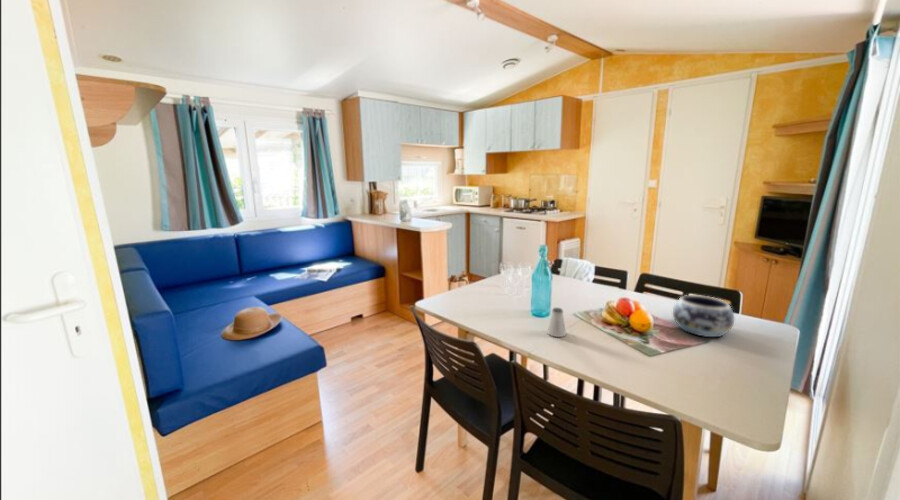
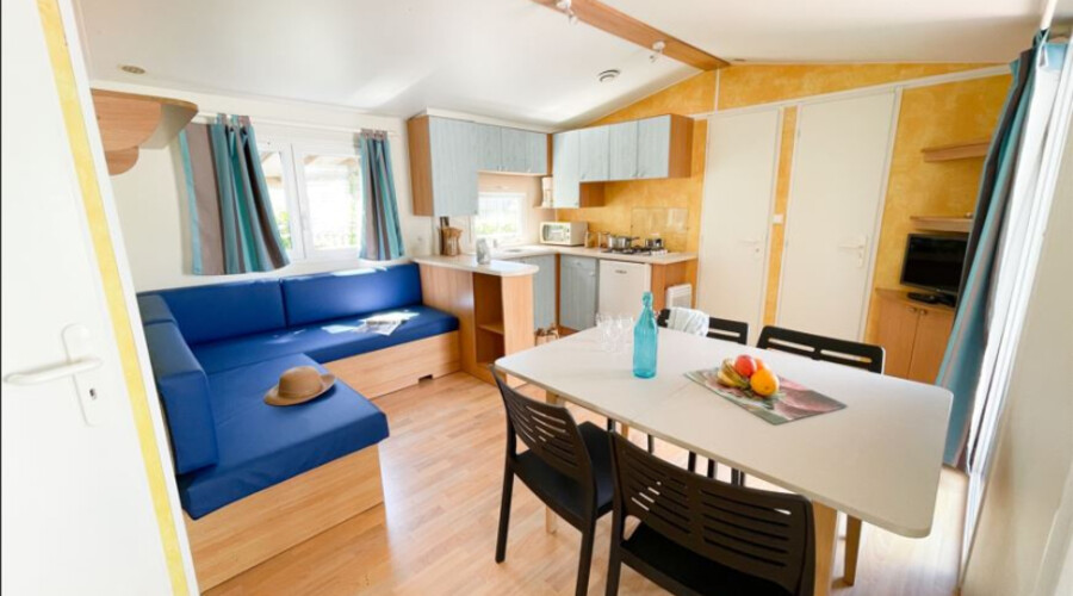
- saltshaker [546,307,567,338]
- decorative bowl [672,294,735,338]
